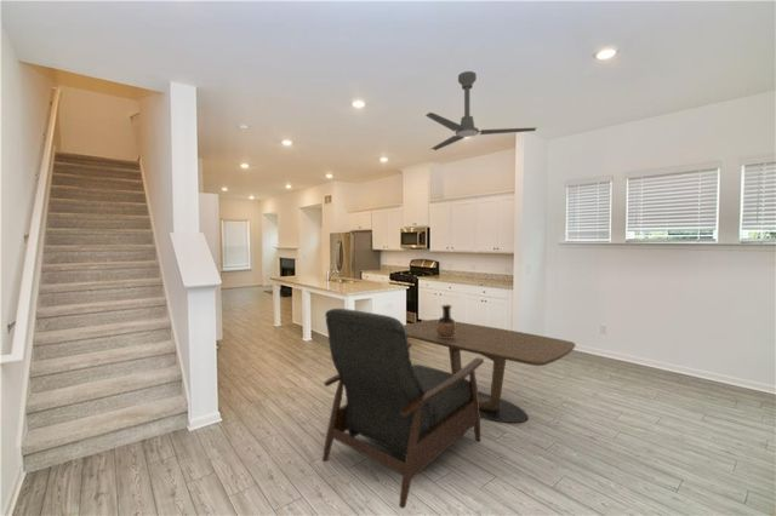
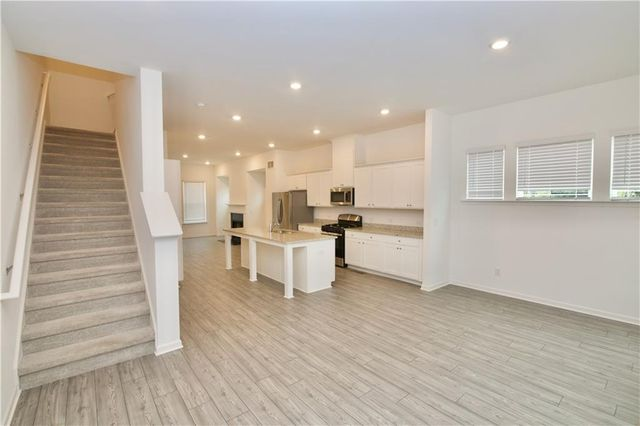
- ceiling fan [424,70,538,151]
- dining table [404,319,577,424]
- ceramic jug [436,304,456,338]
- chair [321,308,485,510]
